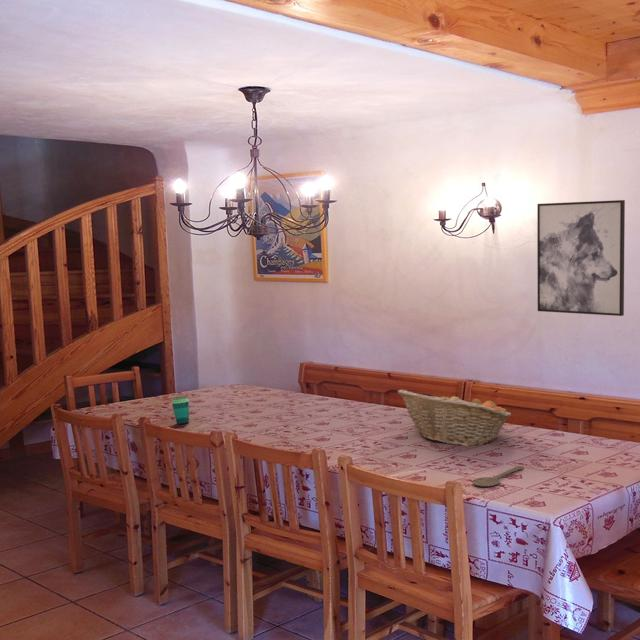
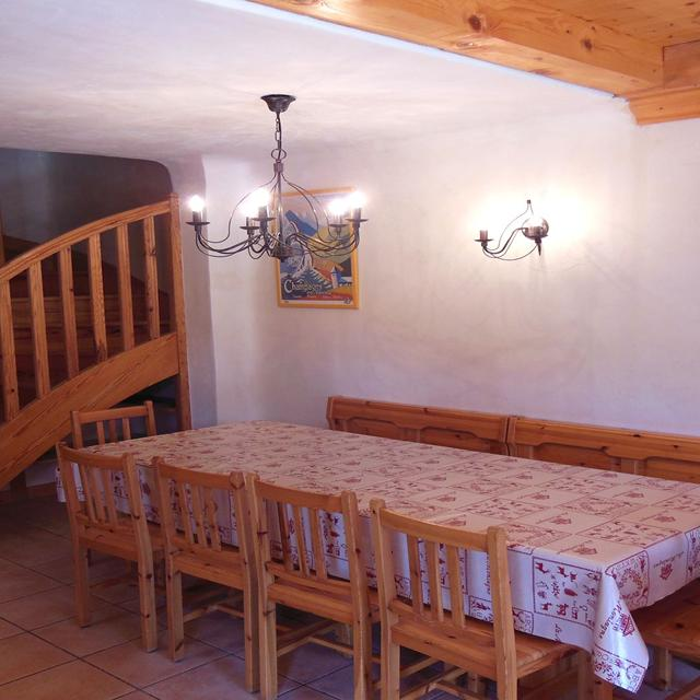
- cup [171,396,190,425]
- wall art [536,199,626,317]
- fruit basket [396,389,512,447]
- wooden spoon [472,465,525,488]
